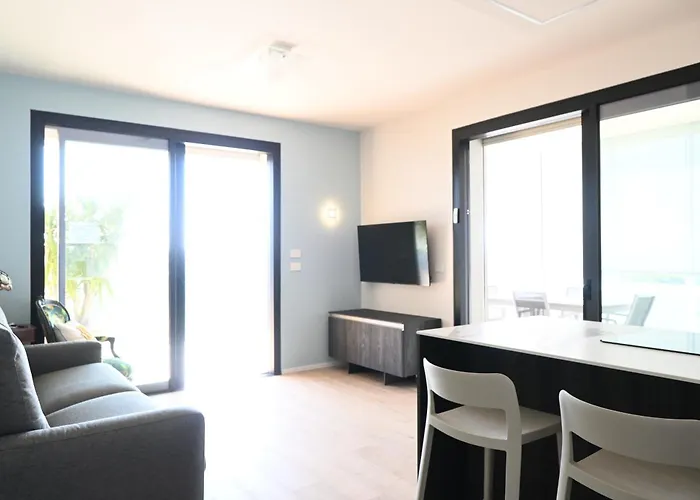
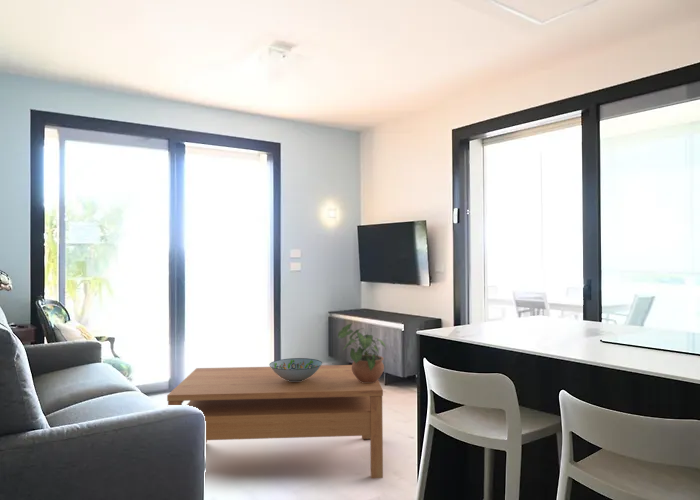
+ decorative bowl [268,357,323,381]
+ potted plant [337,323,387,383]
+ coffee table [166,364,384,479]
